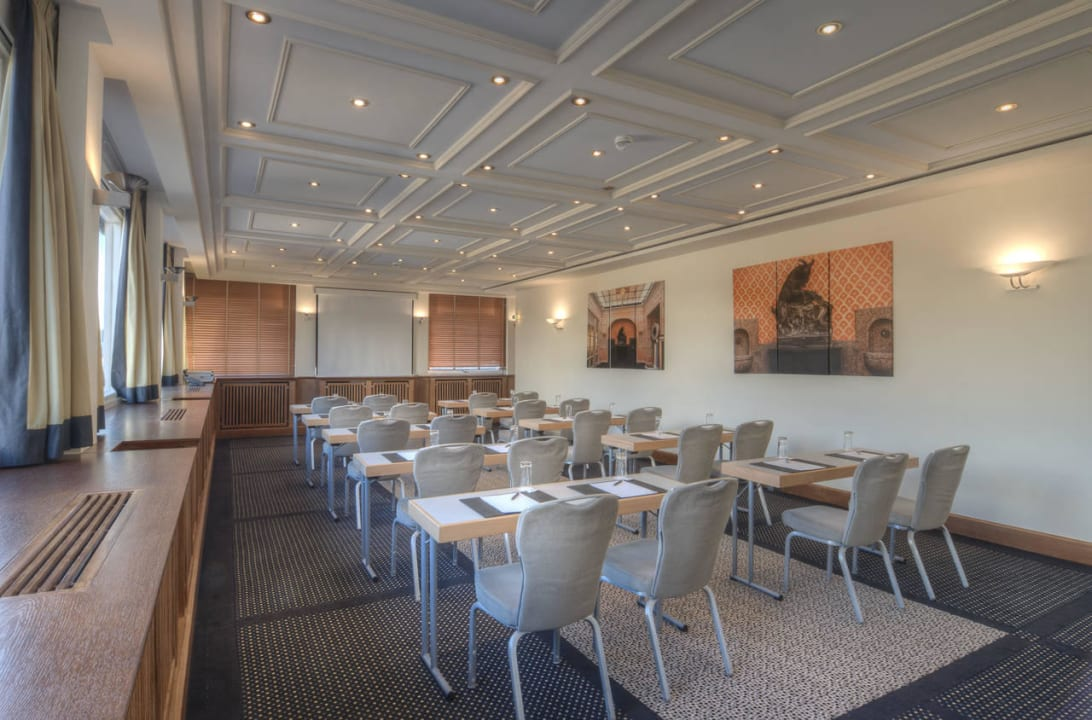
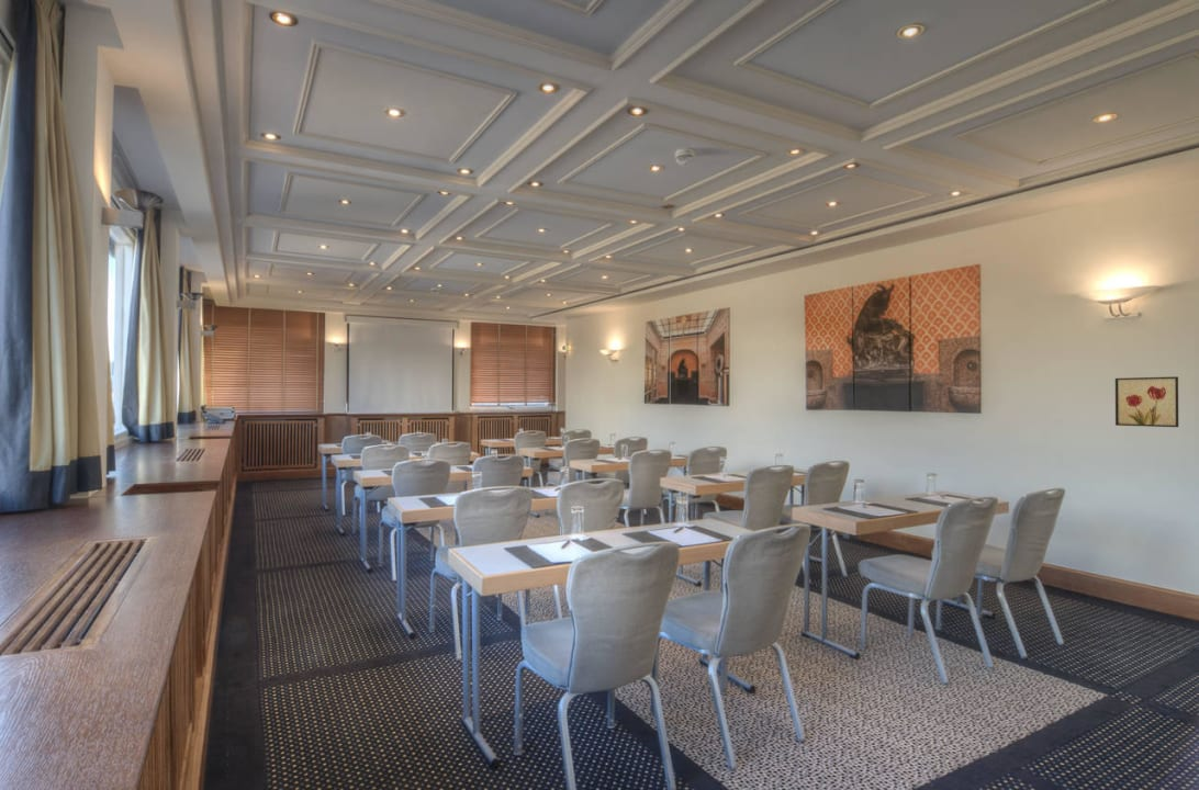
+ wall art [1114,375,1179,428]
